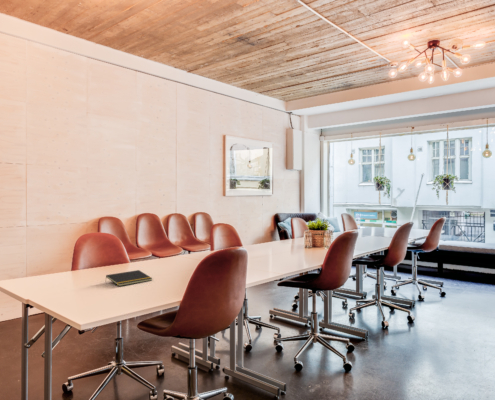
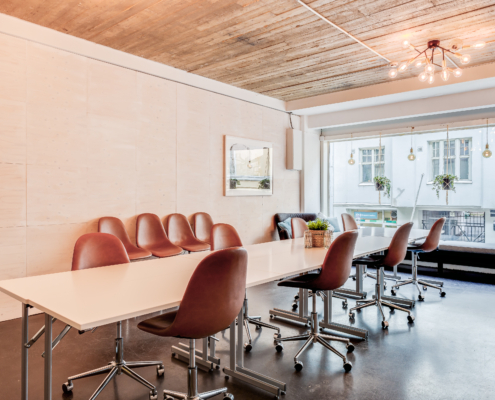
- notepad [104,269,153,287]
